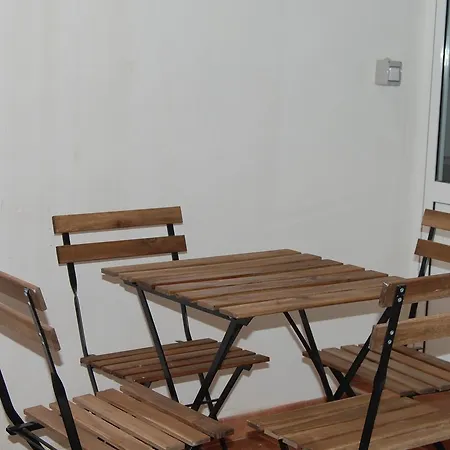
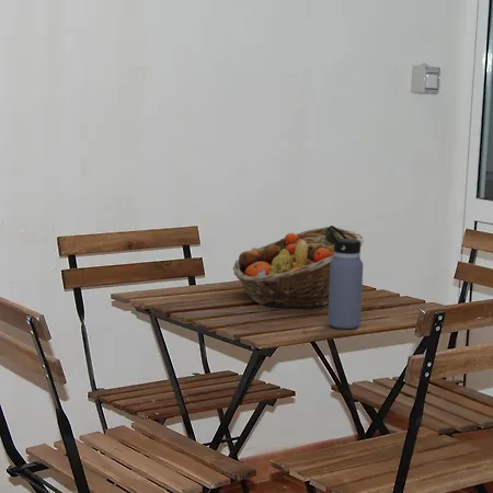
+ fruit basket [232,226,365,310]
+ water bottle [326,225,364,330]
